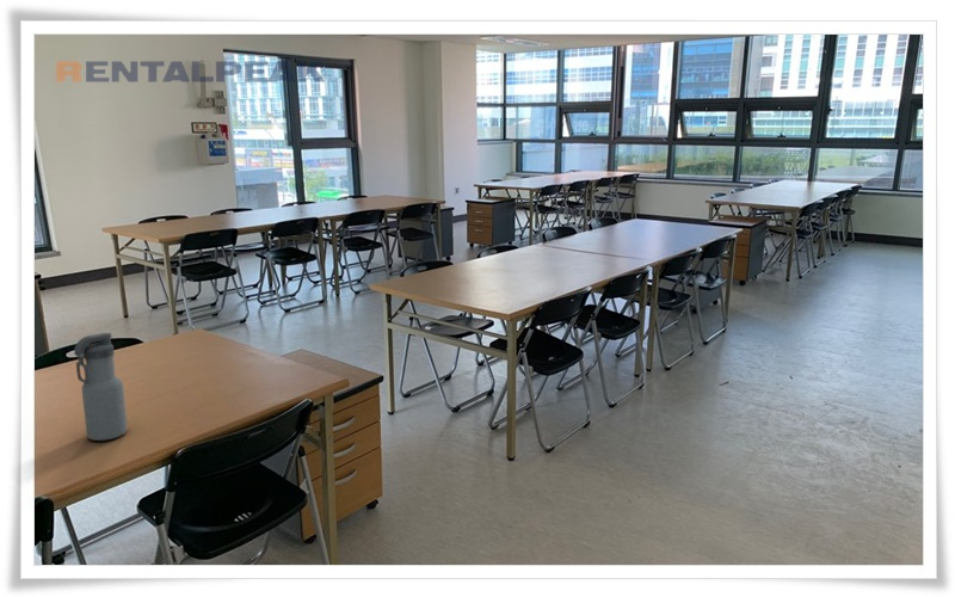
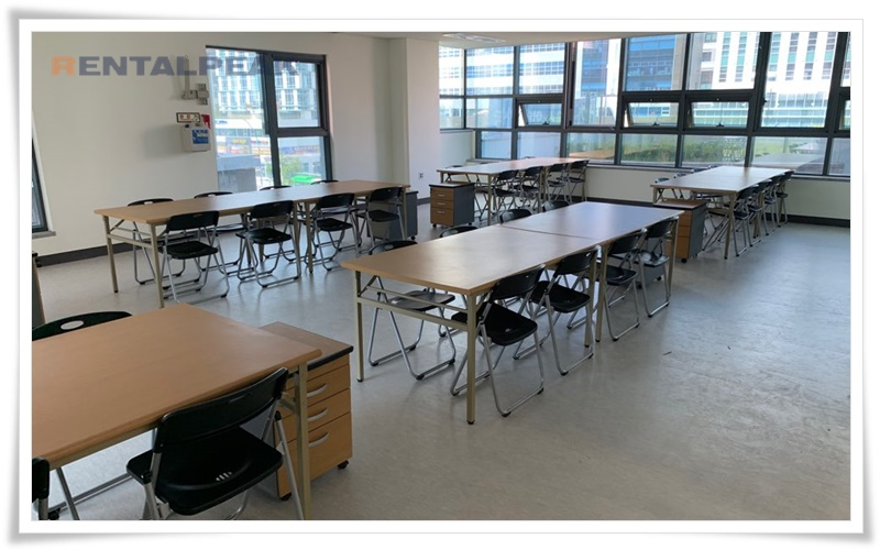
- water bottle [73,332,129,442]
